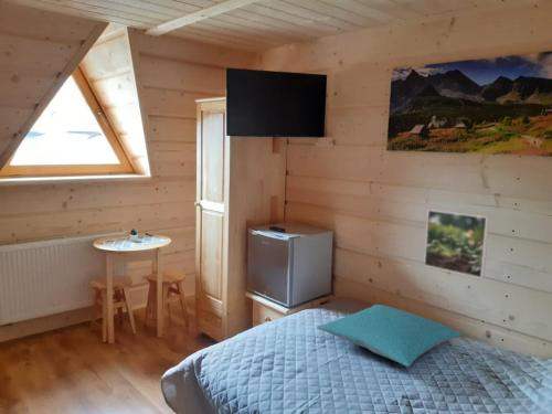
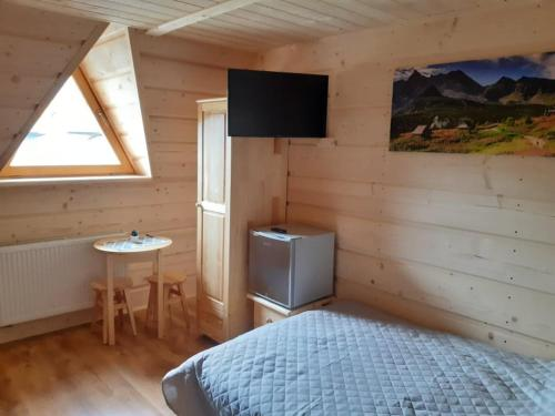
- pillow [315,304,463,368]
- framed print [423,209,490,279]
